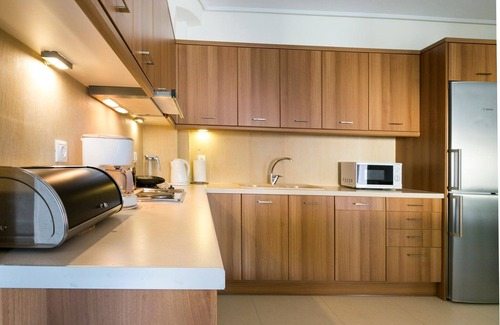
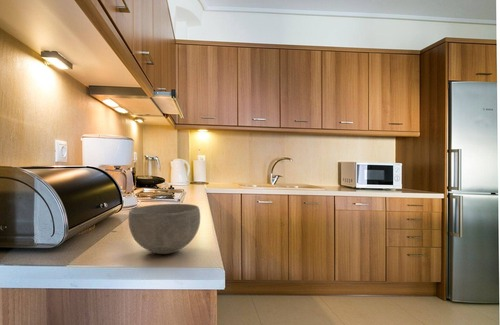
+ bowl [127,203,201,255]
